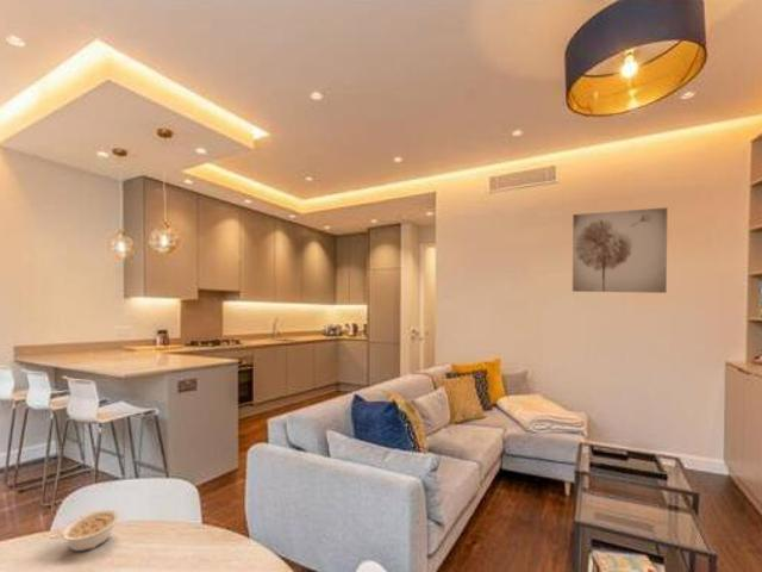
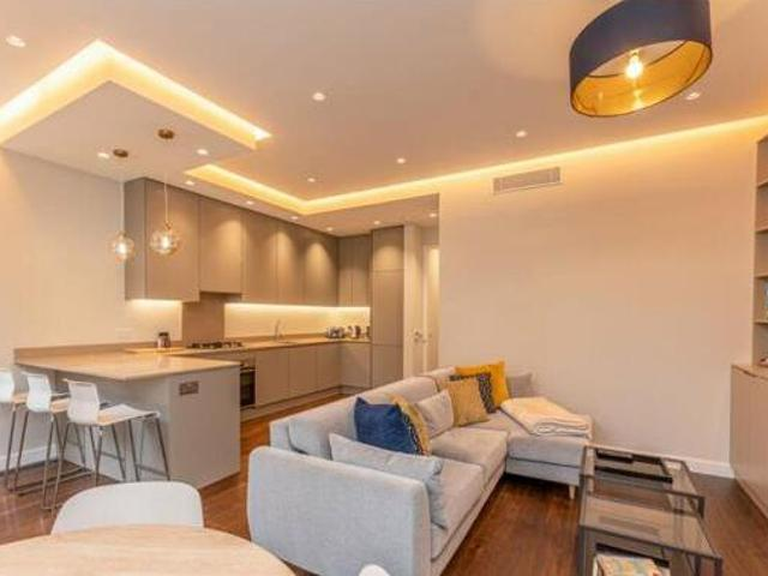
- legume [48,508,120,553]
- wall art [572,206,668,294]
